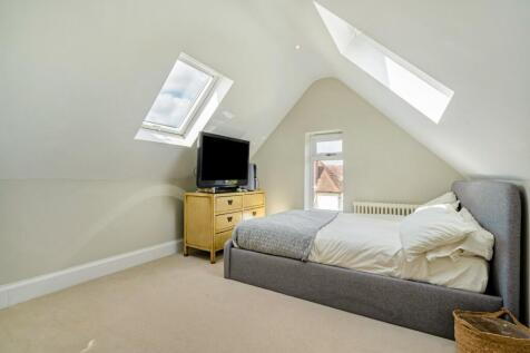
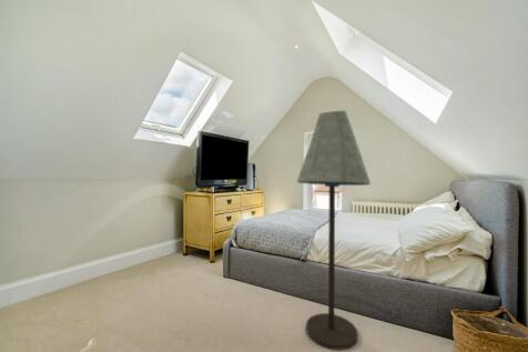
+ floor lamp [295,110,372,351]
